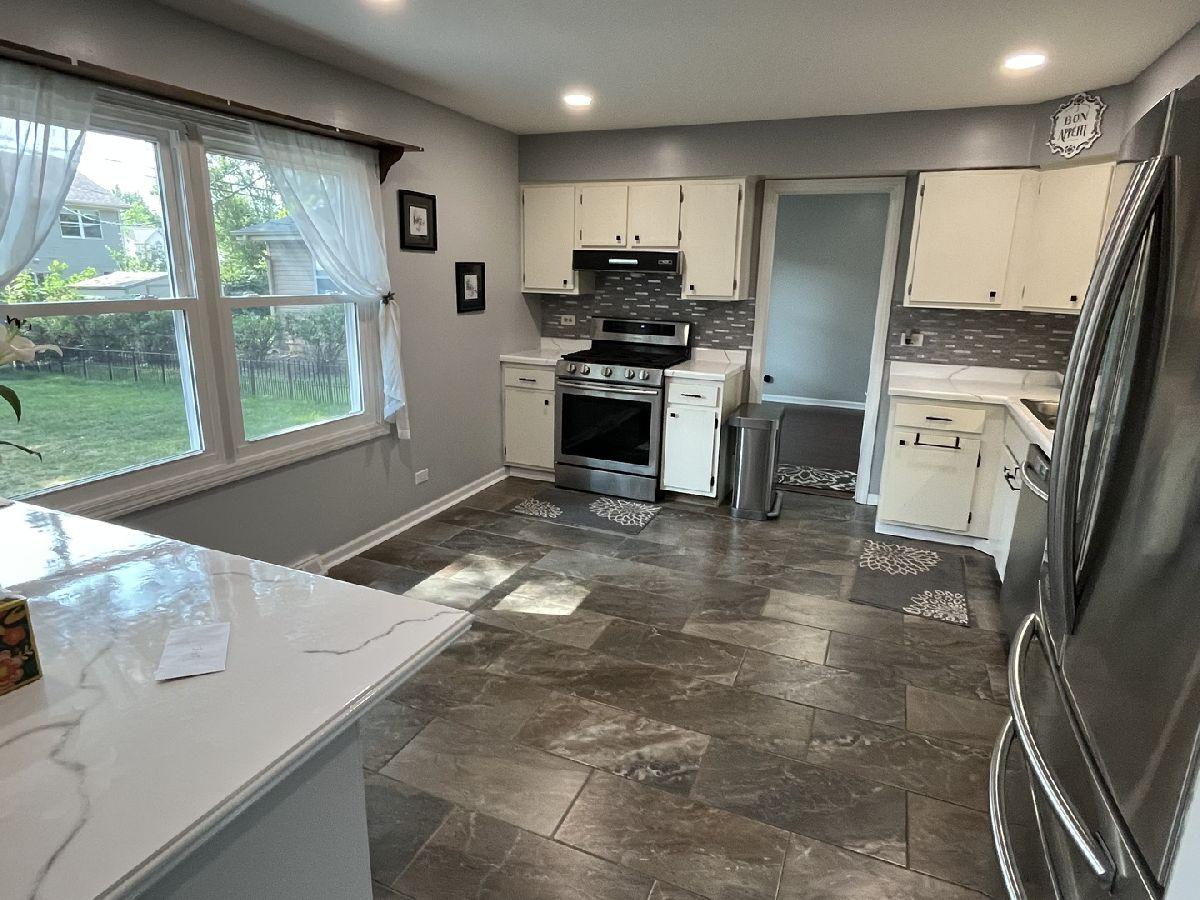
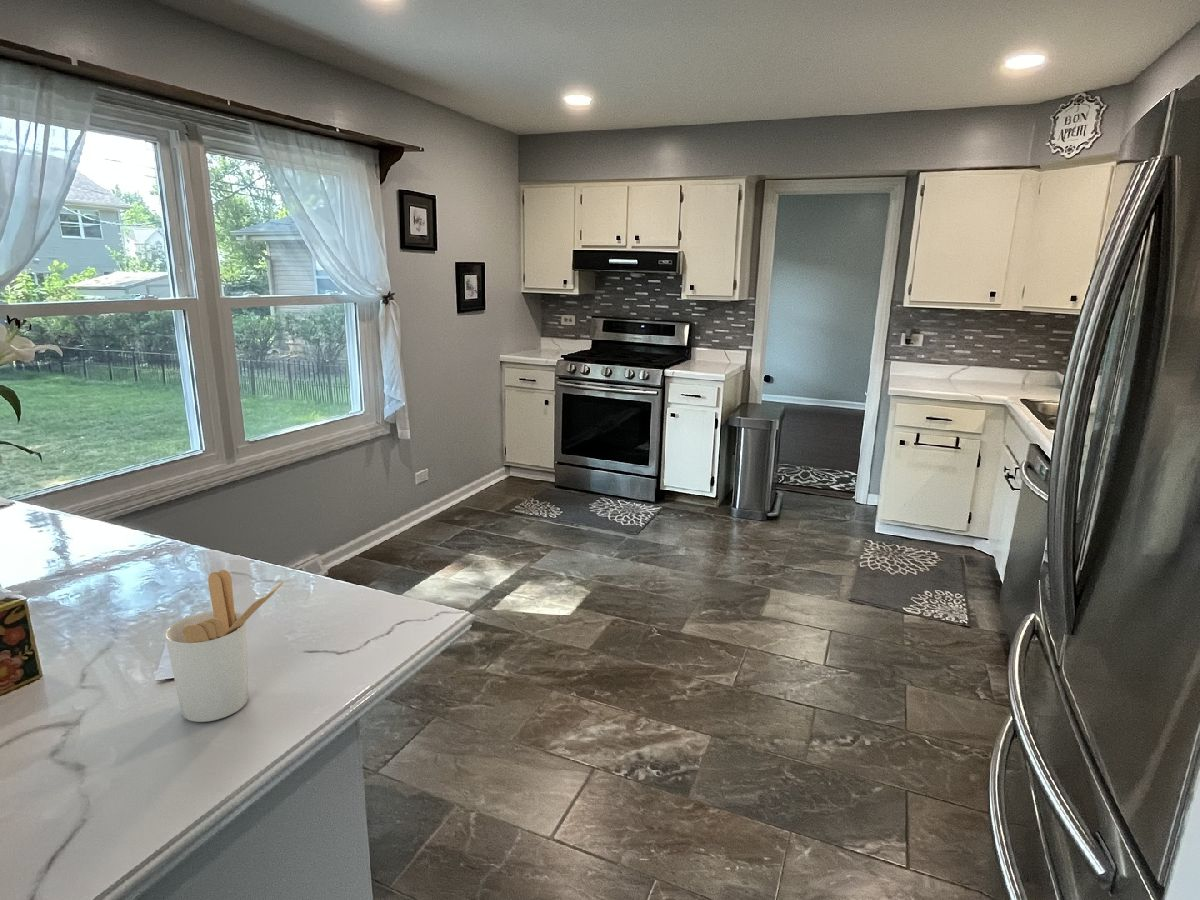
+ utensil holder [164,569,285,723]
